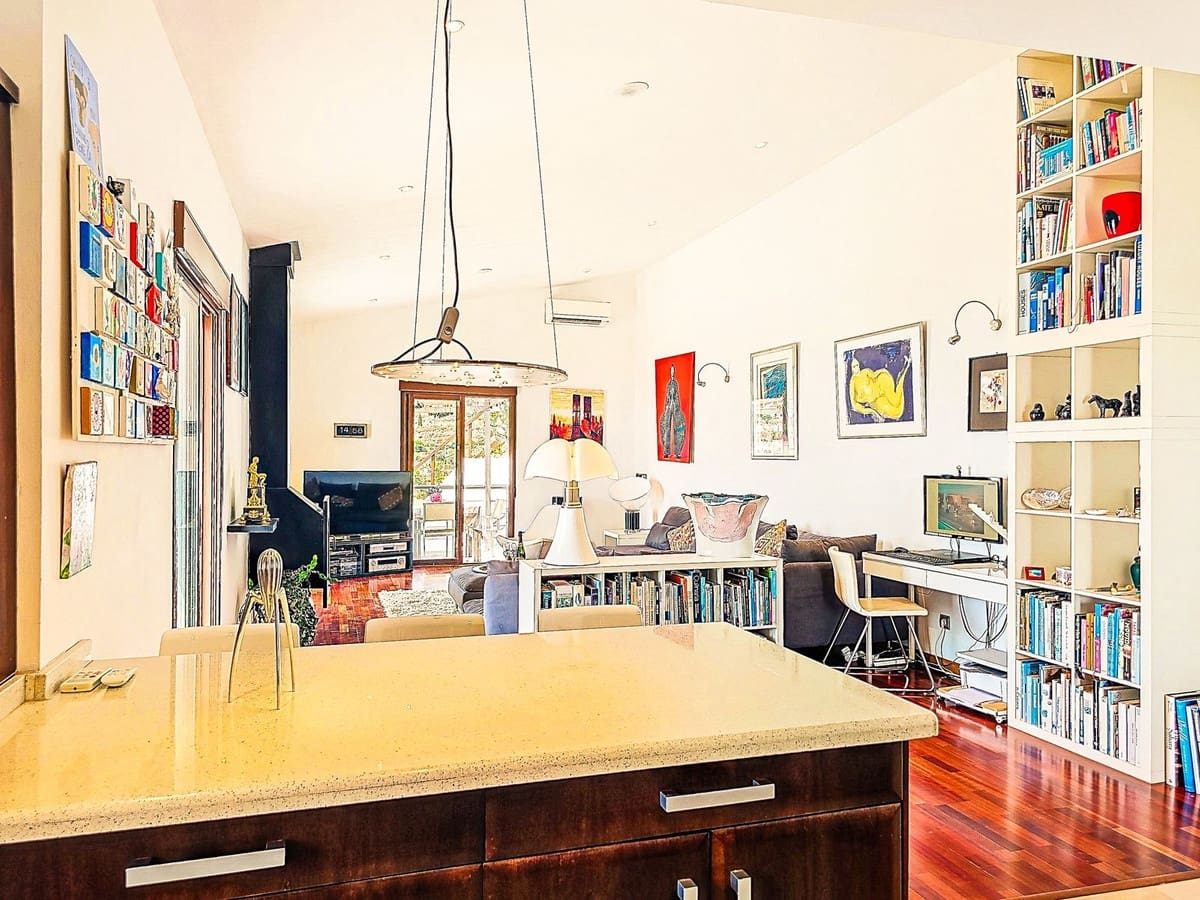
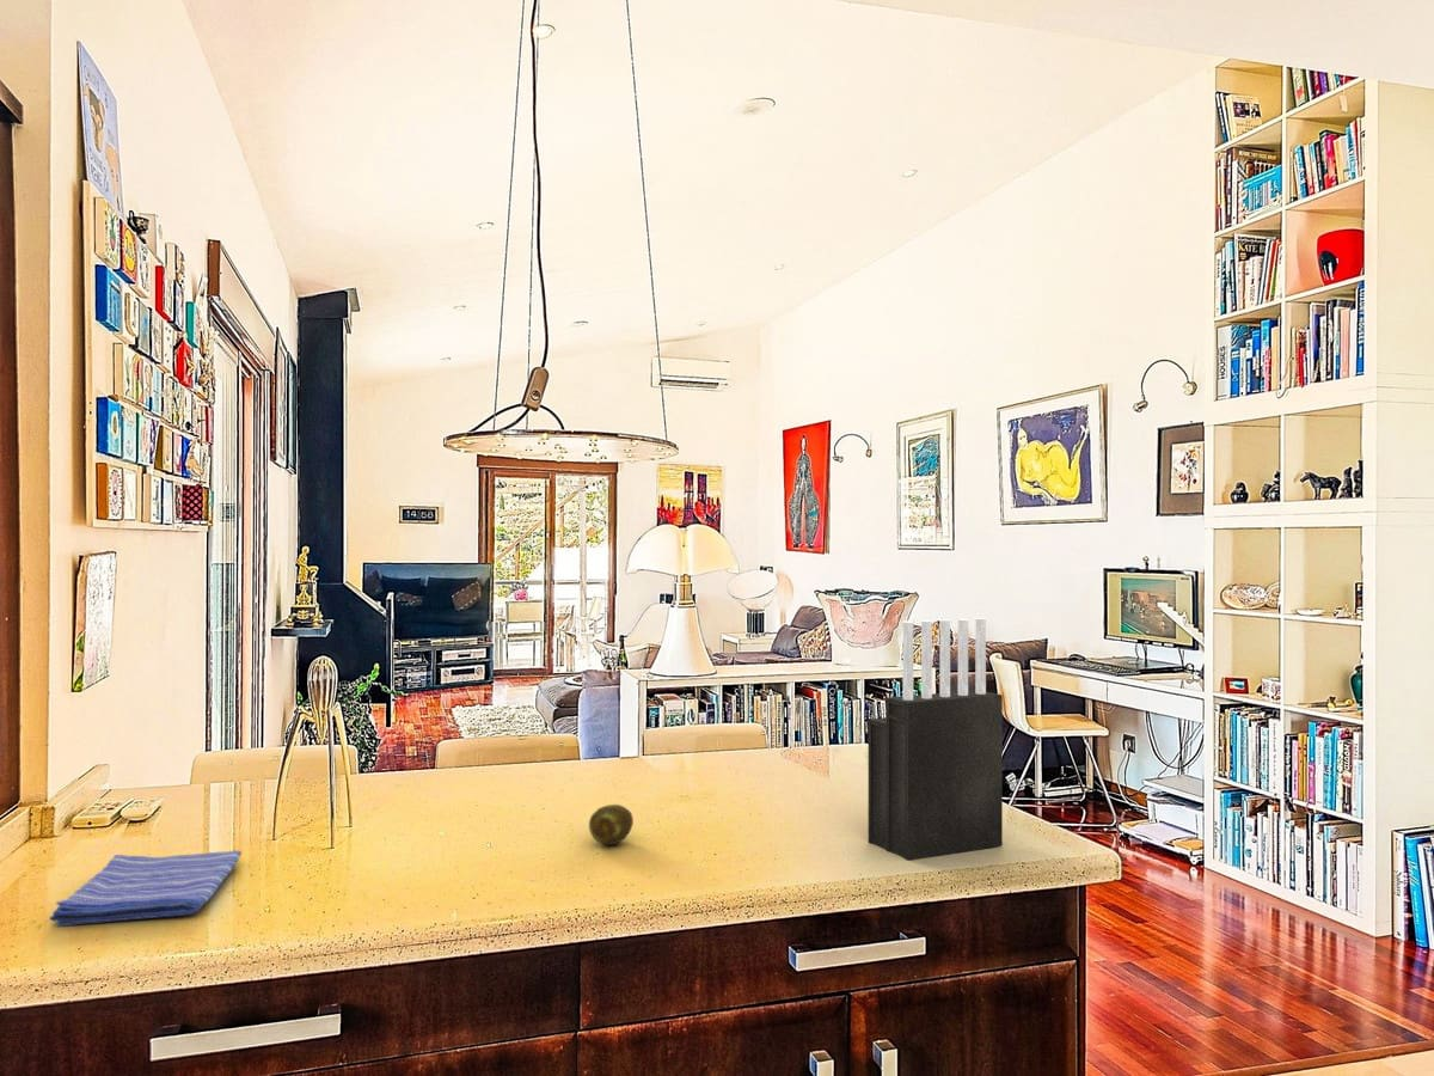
+ dish towel [48,850,243,927]
+ knife block [868,617,1004,862]
+ fruit [588,803,635,846]
